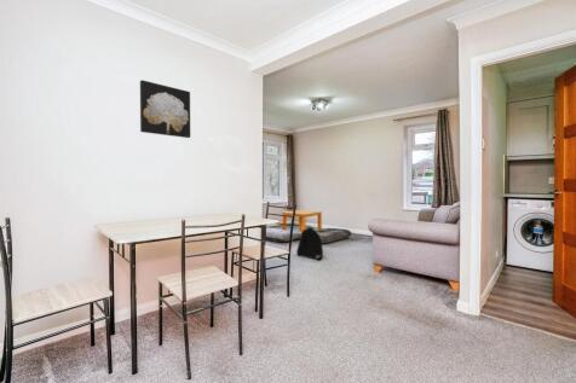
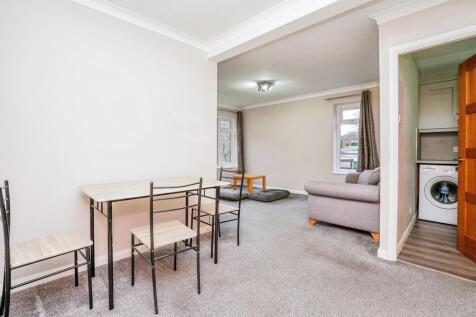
- backpack [295,226,324,261]
- wall art [139,79,191,139]
